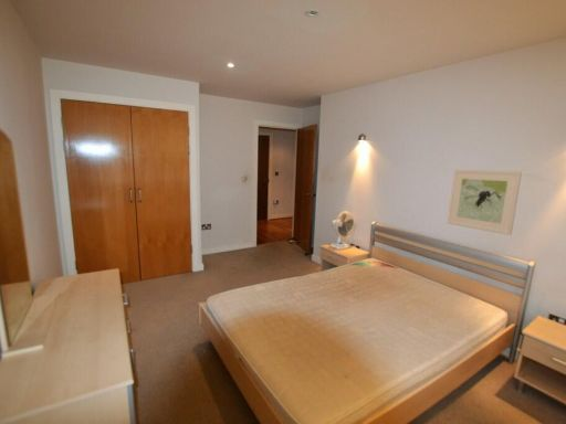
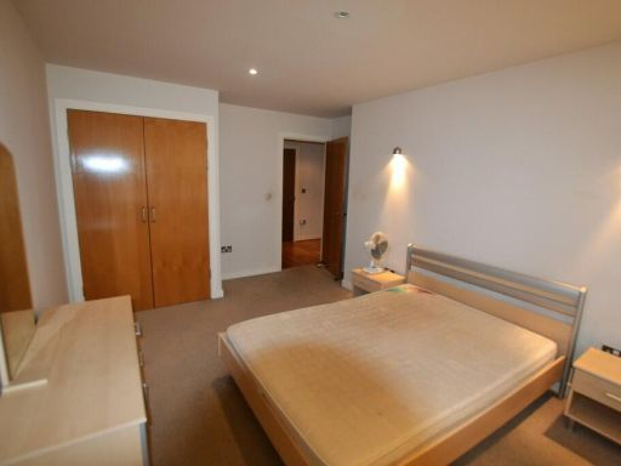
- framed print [447,169,523,236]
